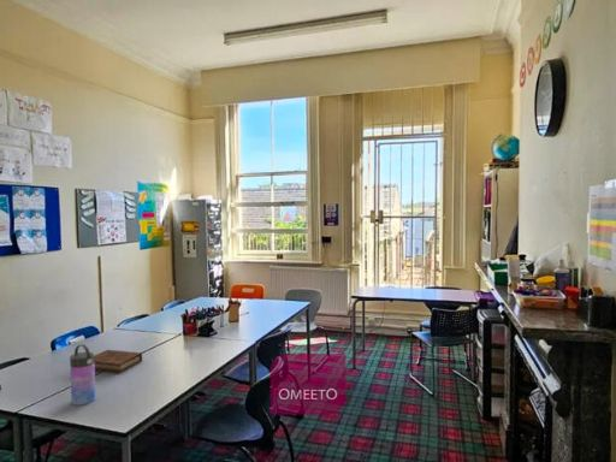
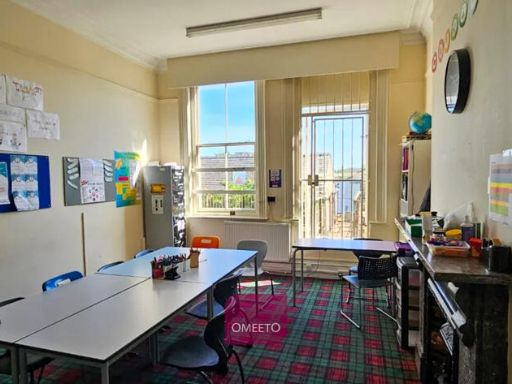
- book [94,349,143,374]
- water bottle [69,343,96,407]
